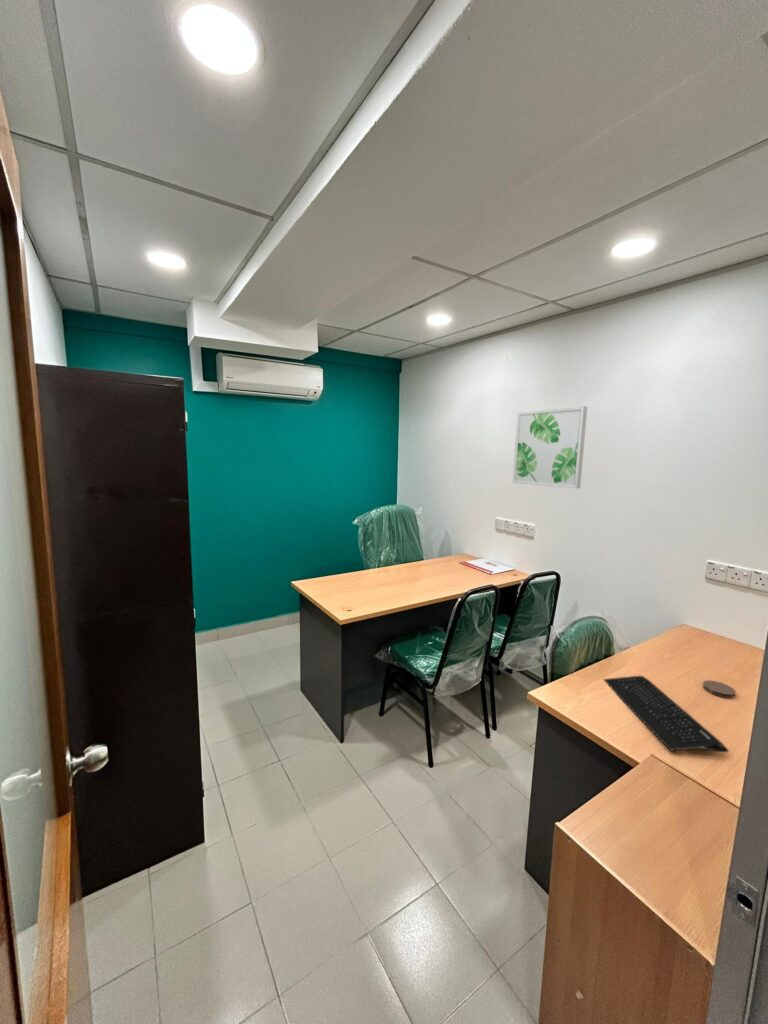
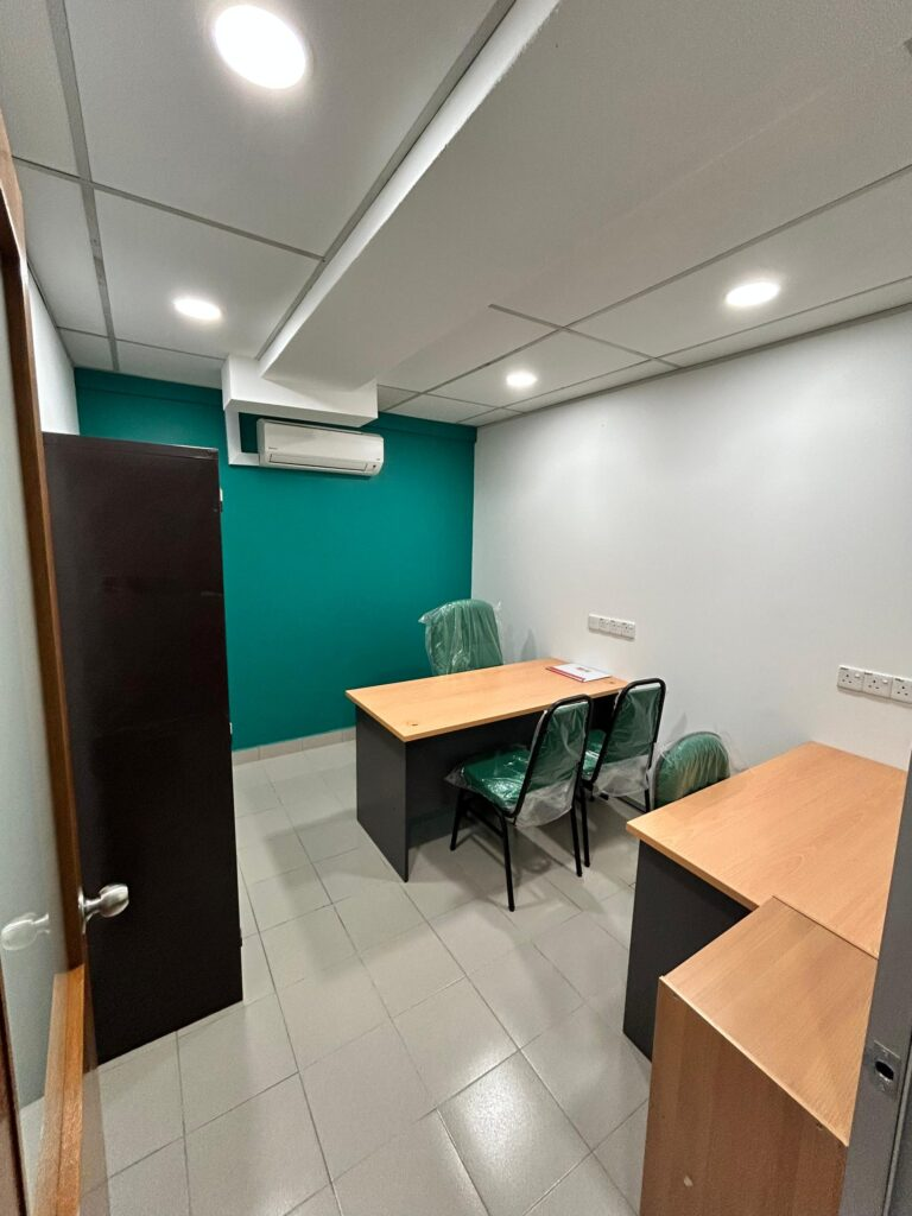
- coaster [702,679,737,699]
- wall art [512,405,588,489]
- keyboard [602,675,729,753]
